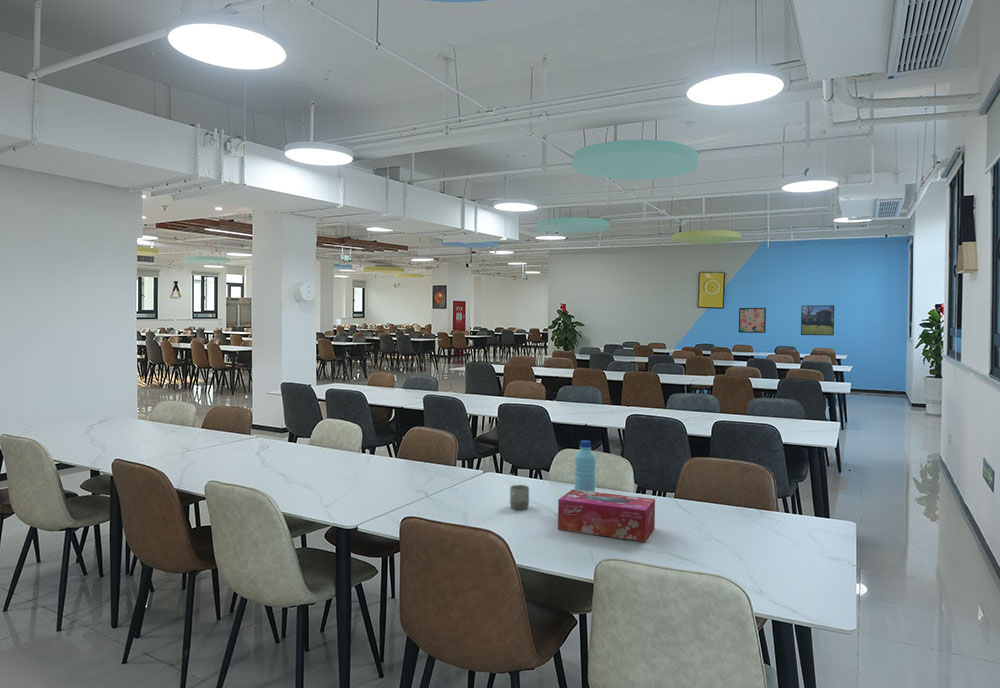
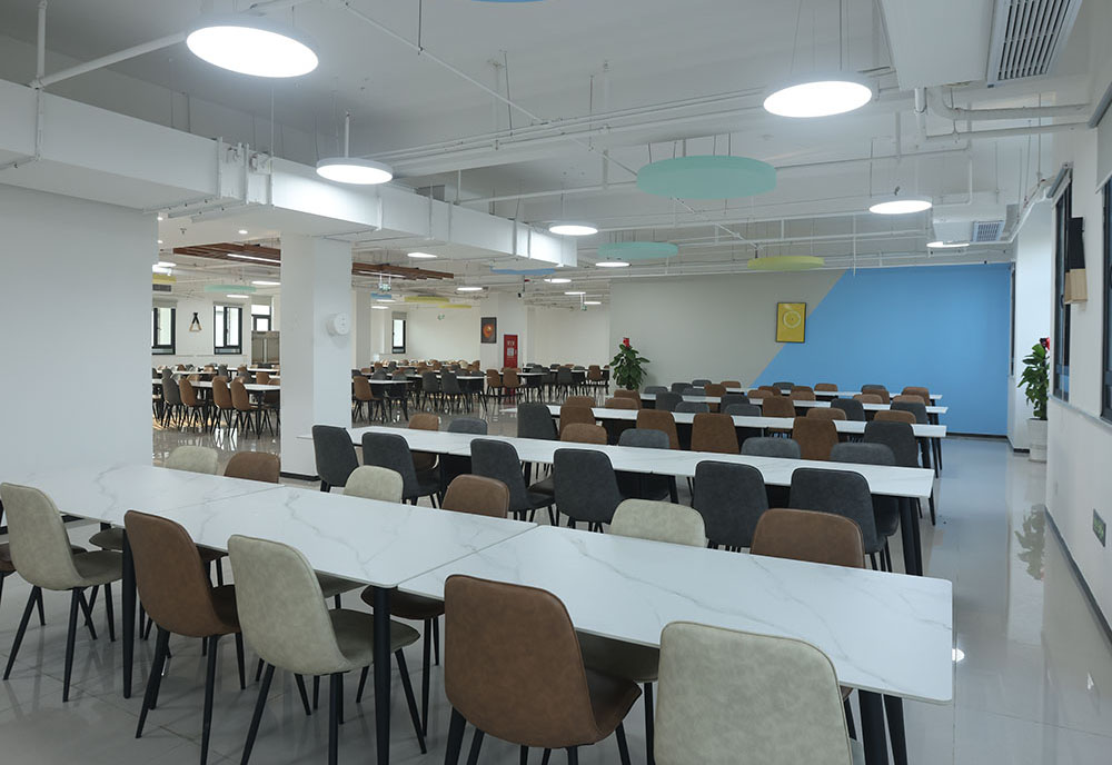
- water bottle [574,440,596,492]
- tissue box [557,489,656,543]
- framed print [800,304,835,336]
- cup [509,484,530,510]
- wall art [738,307,767,334]
